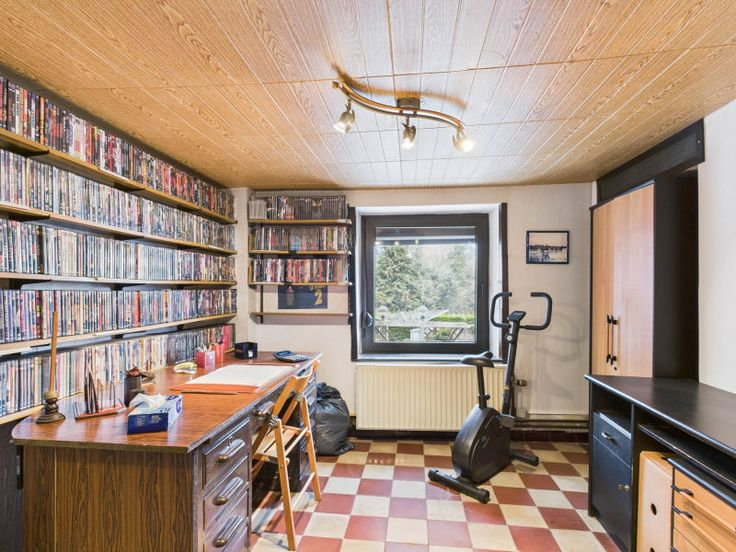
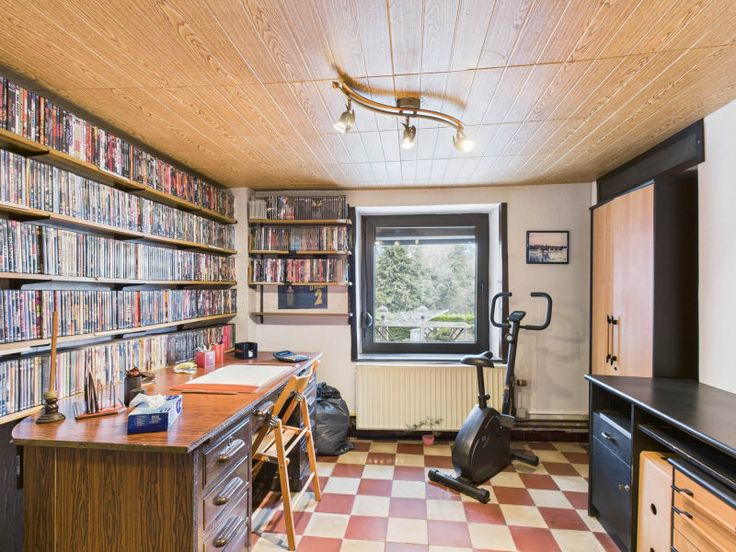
+ potted plant [403,417,444,446]
